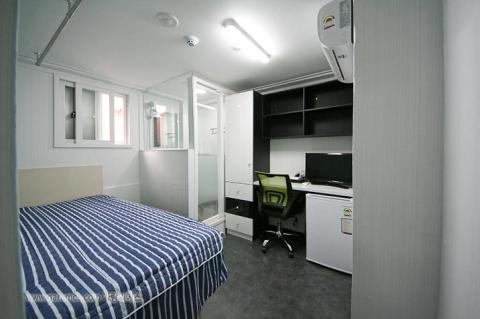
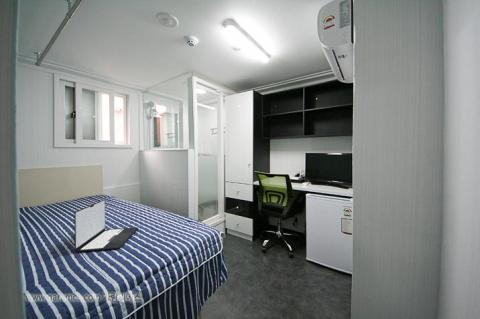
+ laptop [73,199,139,253]
